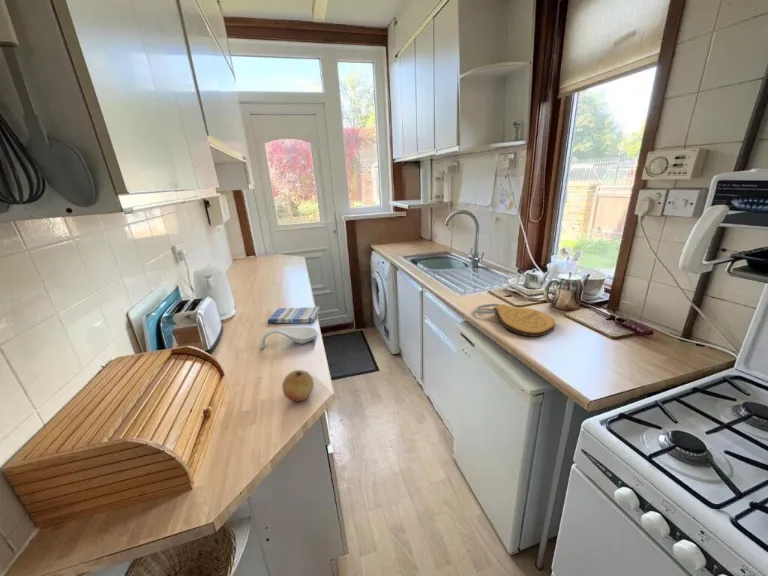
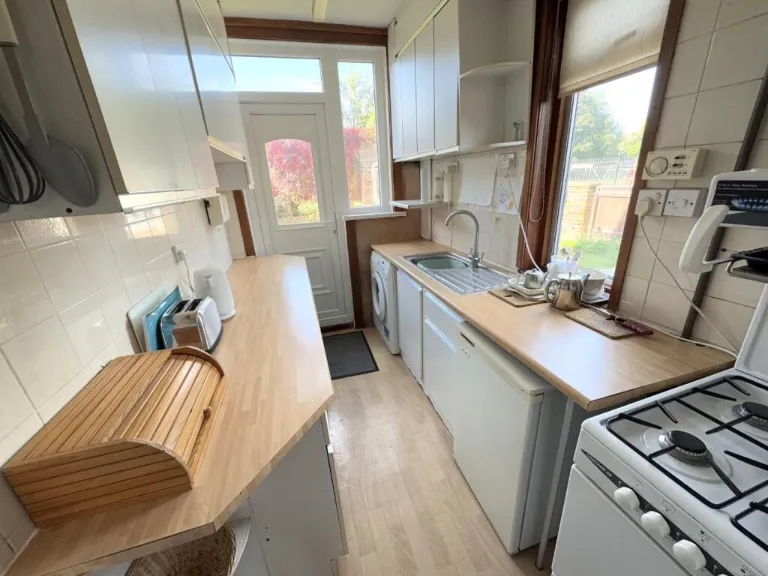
- spoon rest [260,326,318,350]
- key chain [474,303,557,338]
- dish towel [267,305,321,324]
- fruit [281,369,315,403]
